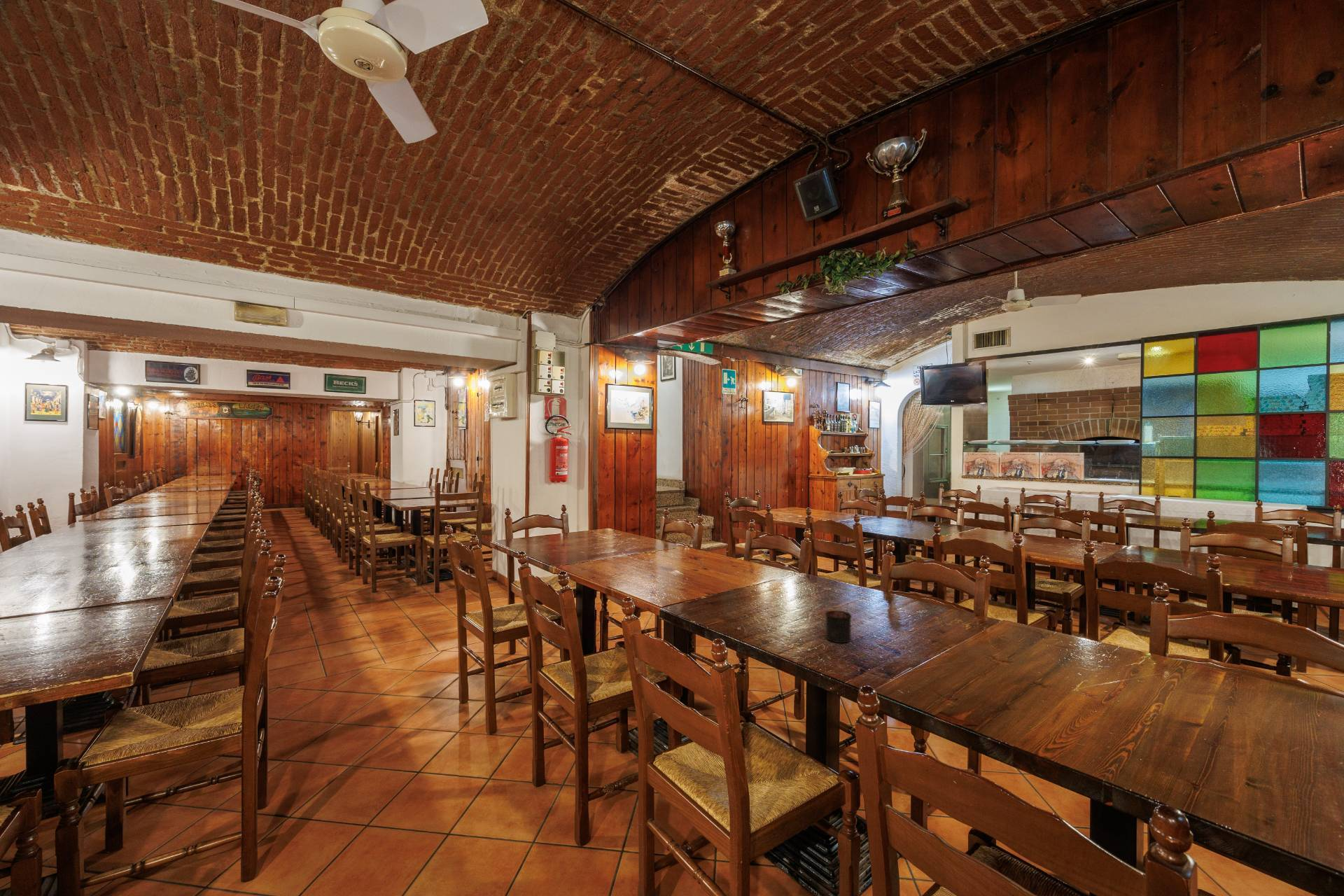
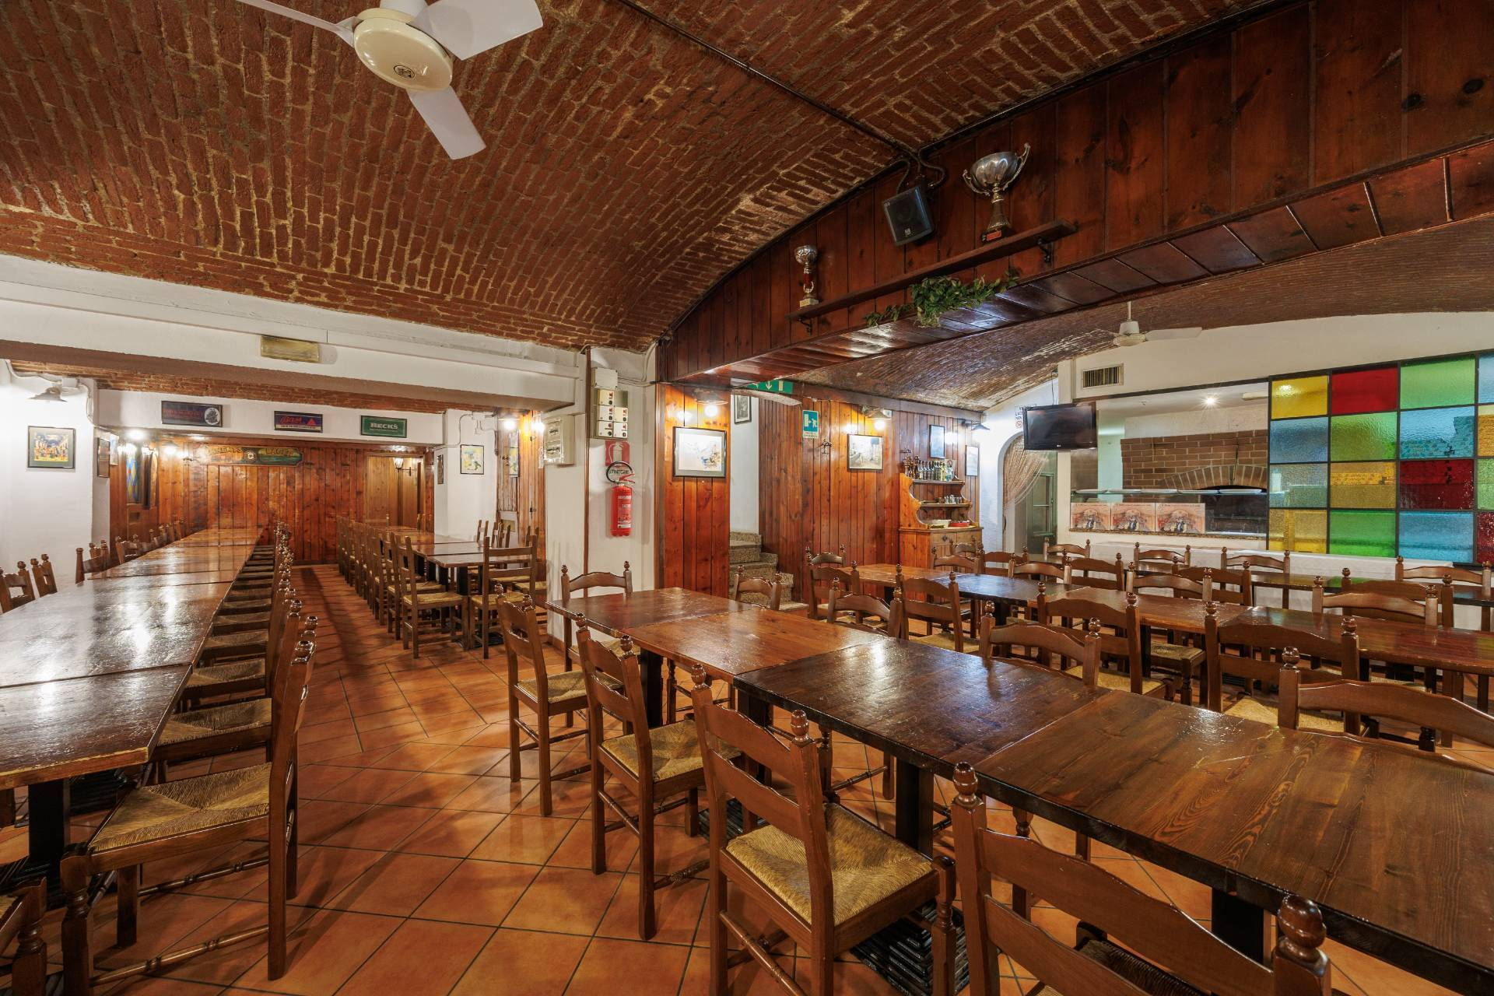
- candle [824,603,853,643]
